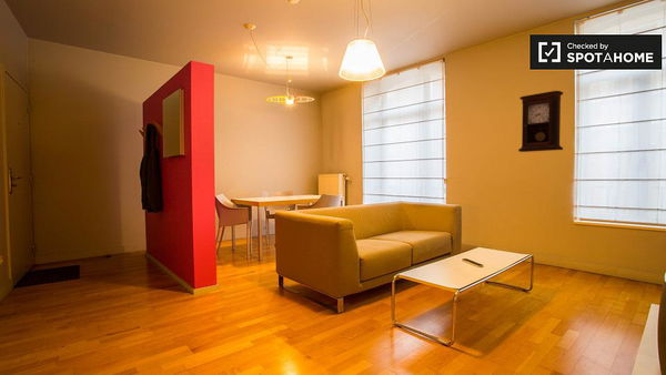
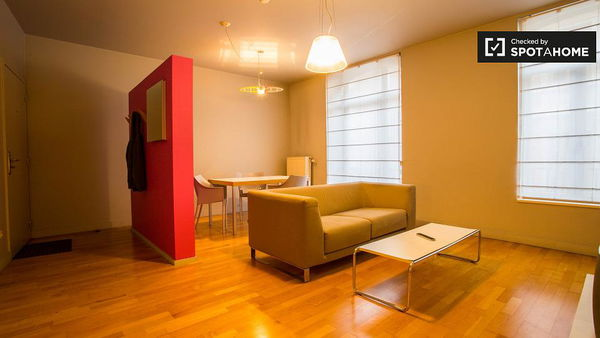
- pendulum clock [517,90,564,153]
